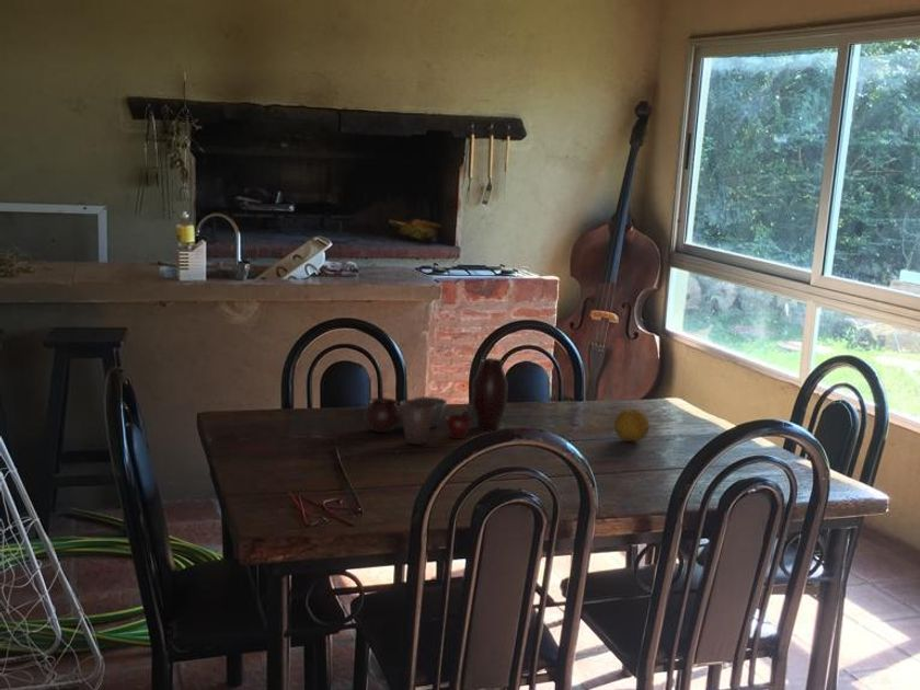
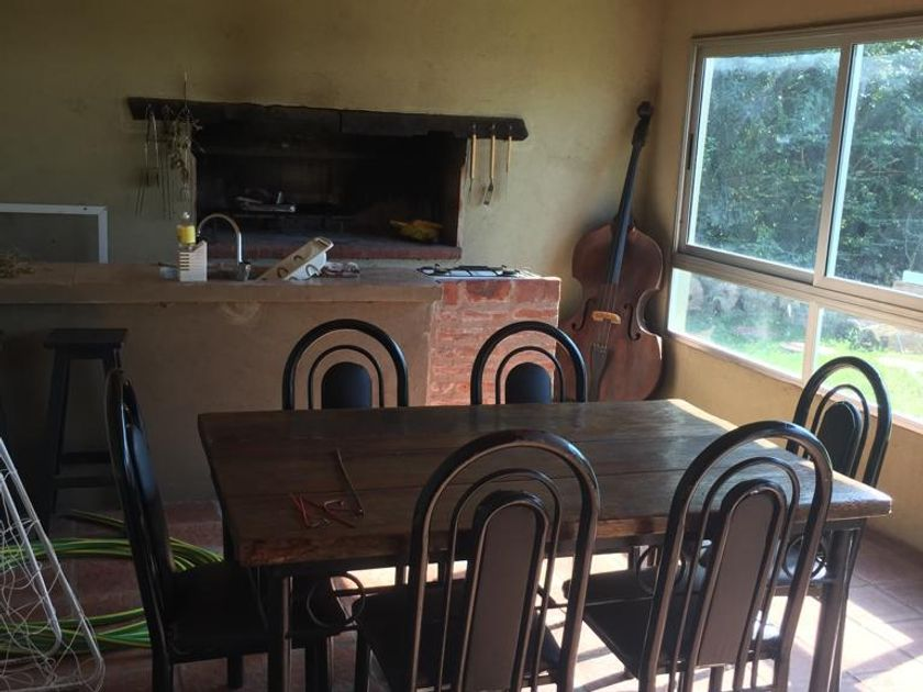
- pottery set [364,357,509,446]
- fruit [613,409,649,442]
